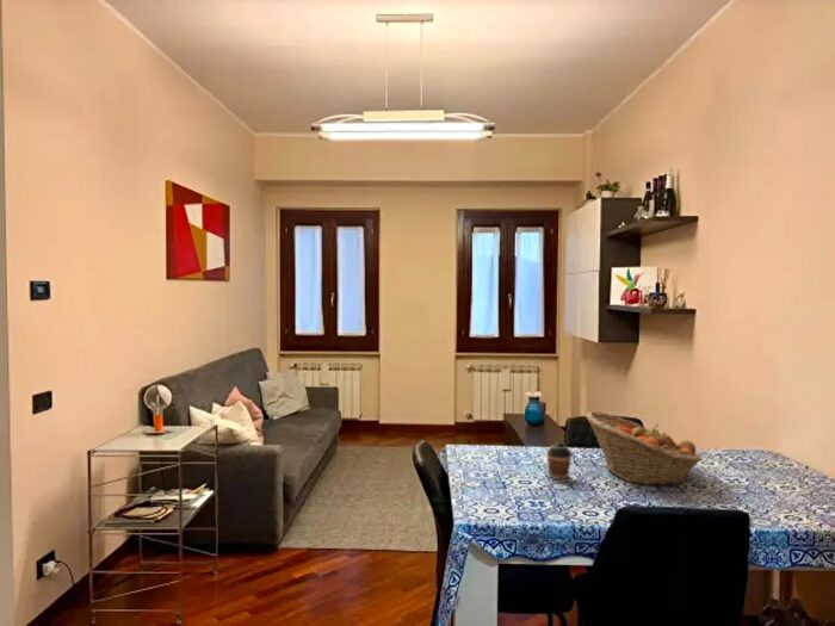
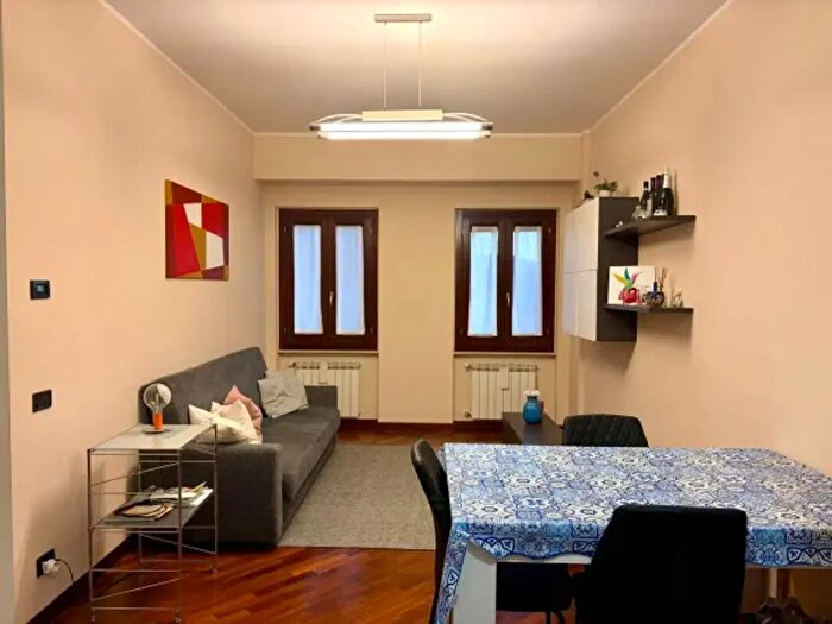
- coffee cup [545,441,573,481]
- fruit basket [584,410,703,486]
